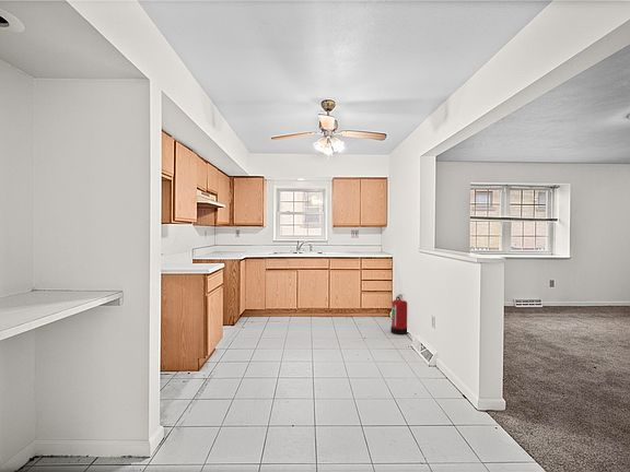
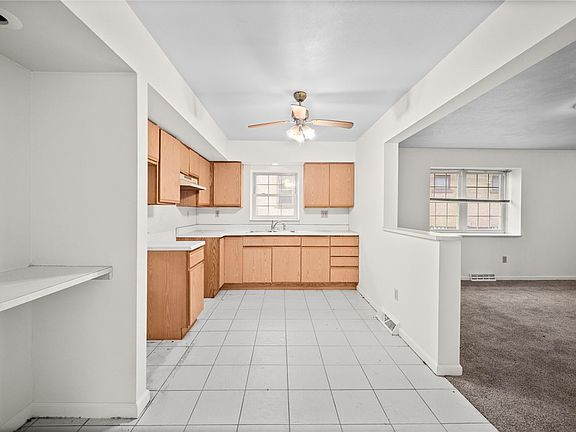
- fire extinguisher [389,293,409,335]
